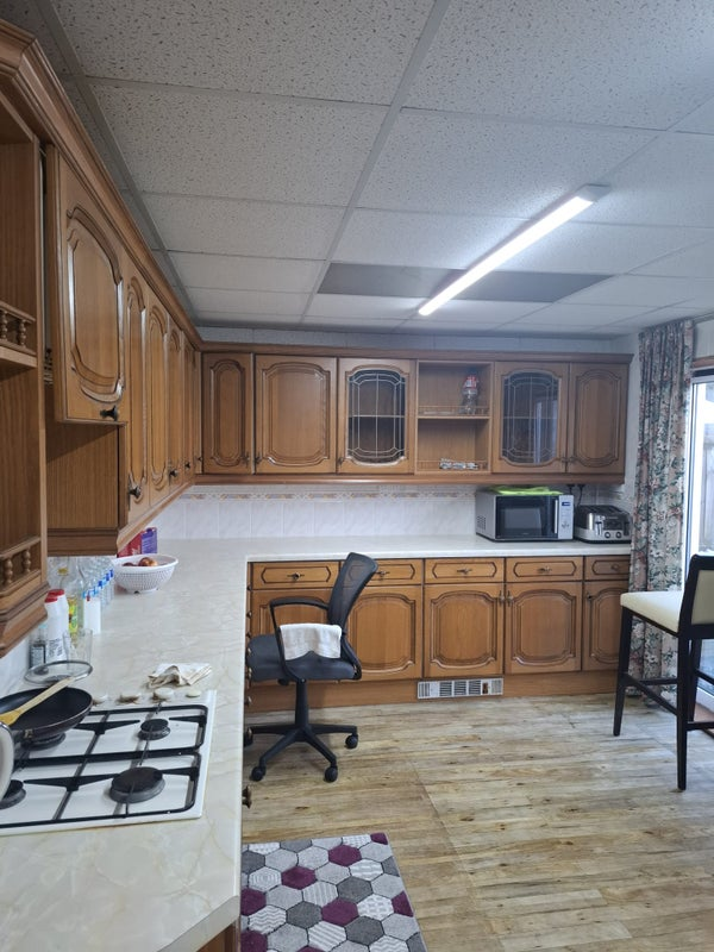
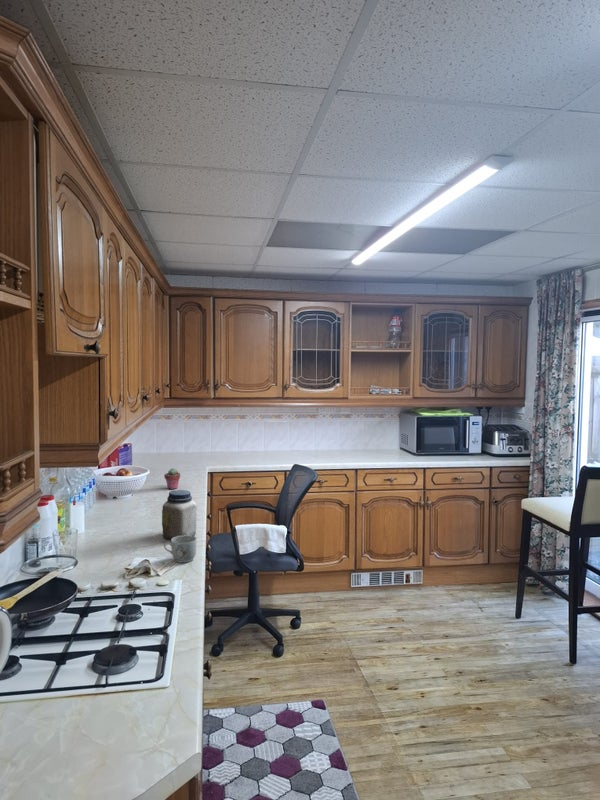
+ jar [161,489,198,540]
+ mug [163,535,198,564]
+ potted succulent [163,467,181,490]
